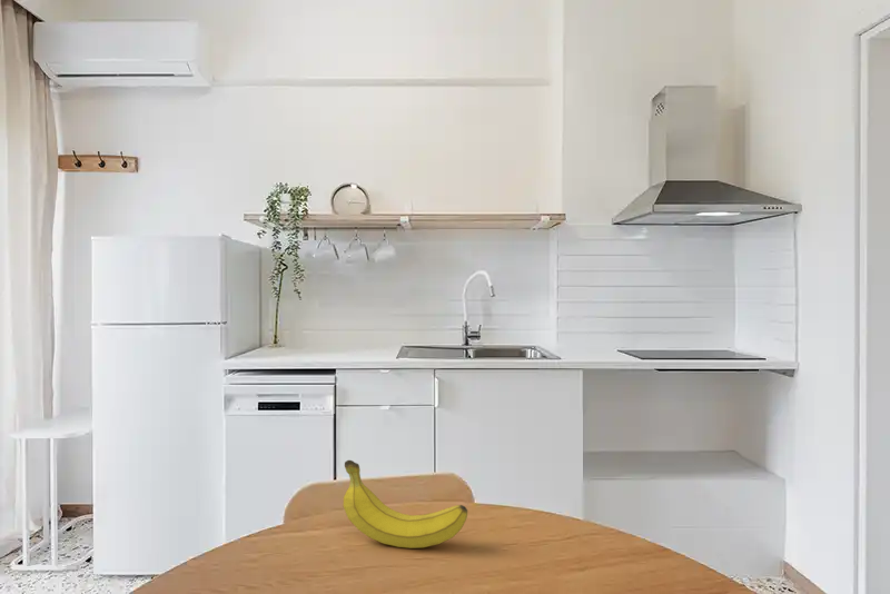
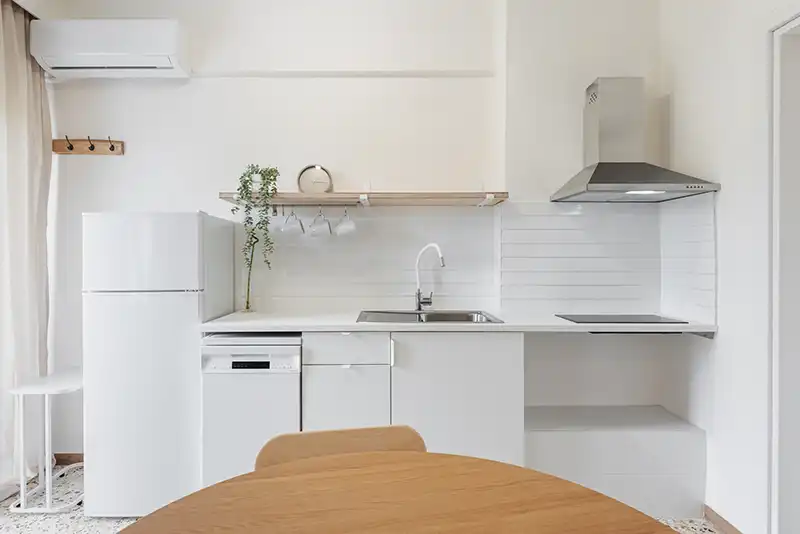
- fruit [343,459,468,550]
